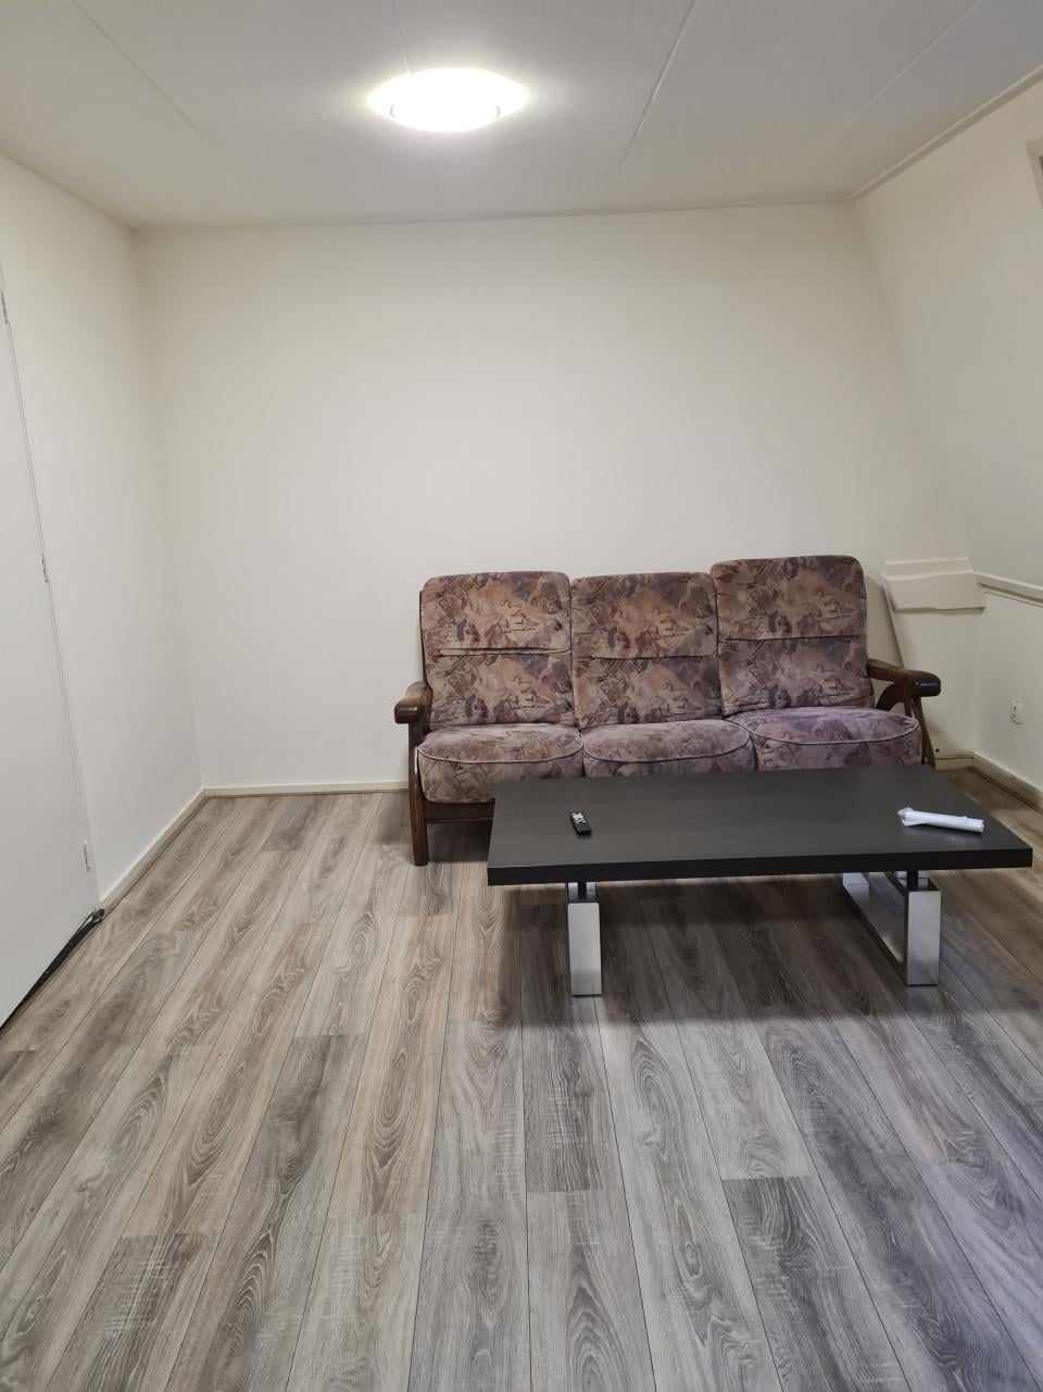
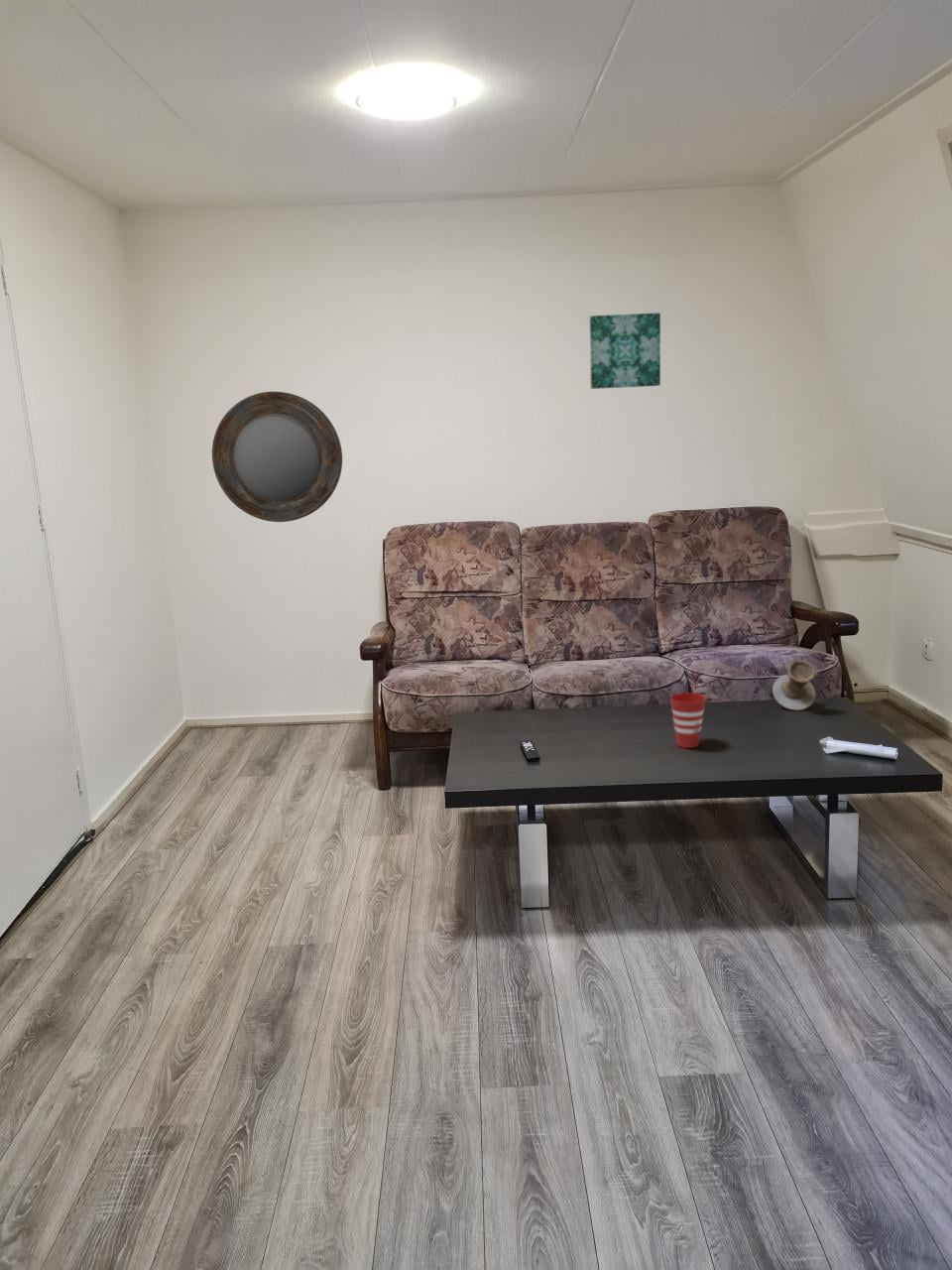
+ home mirror [211,391,343,523]
+ wall art [588,312,661,390]
+ plant pot [772,659,819,711]
+ cup [669,692,707,749]
